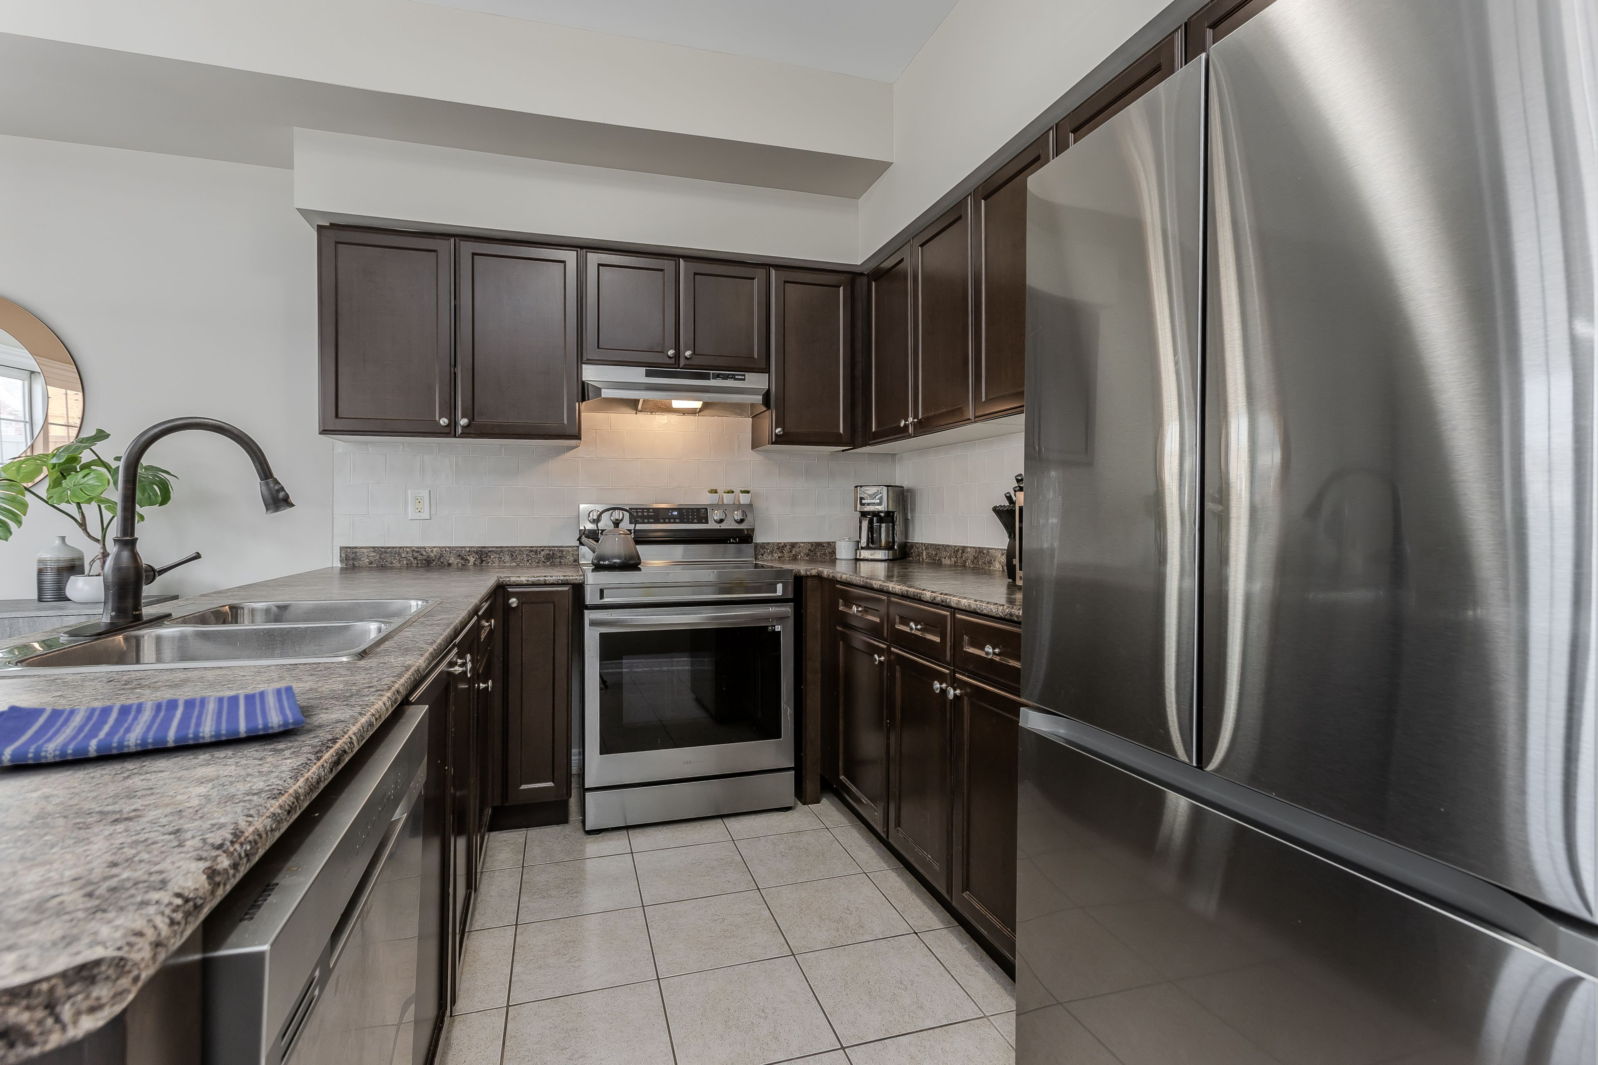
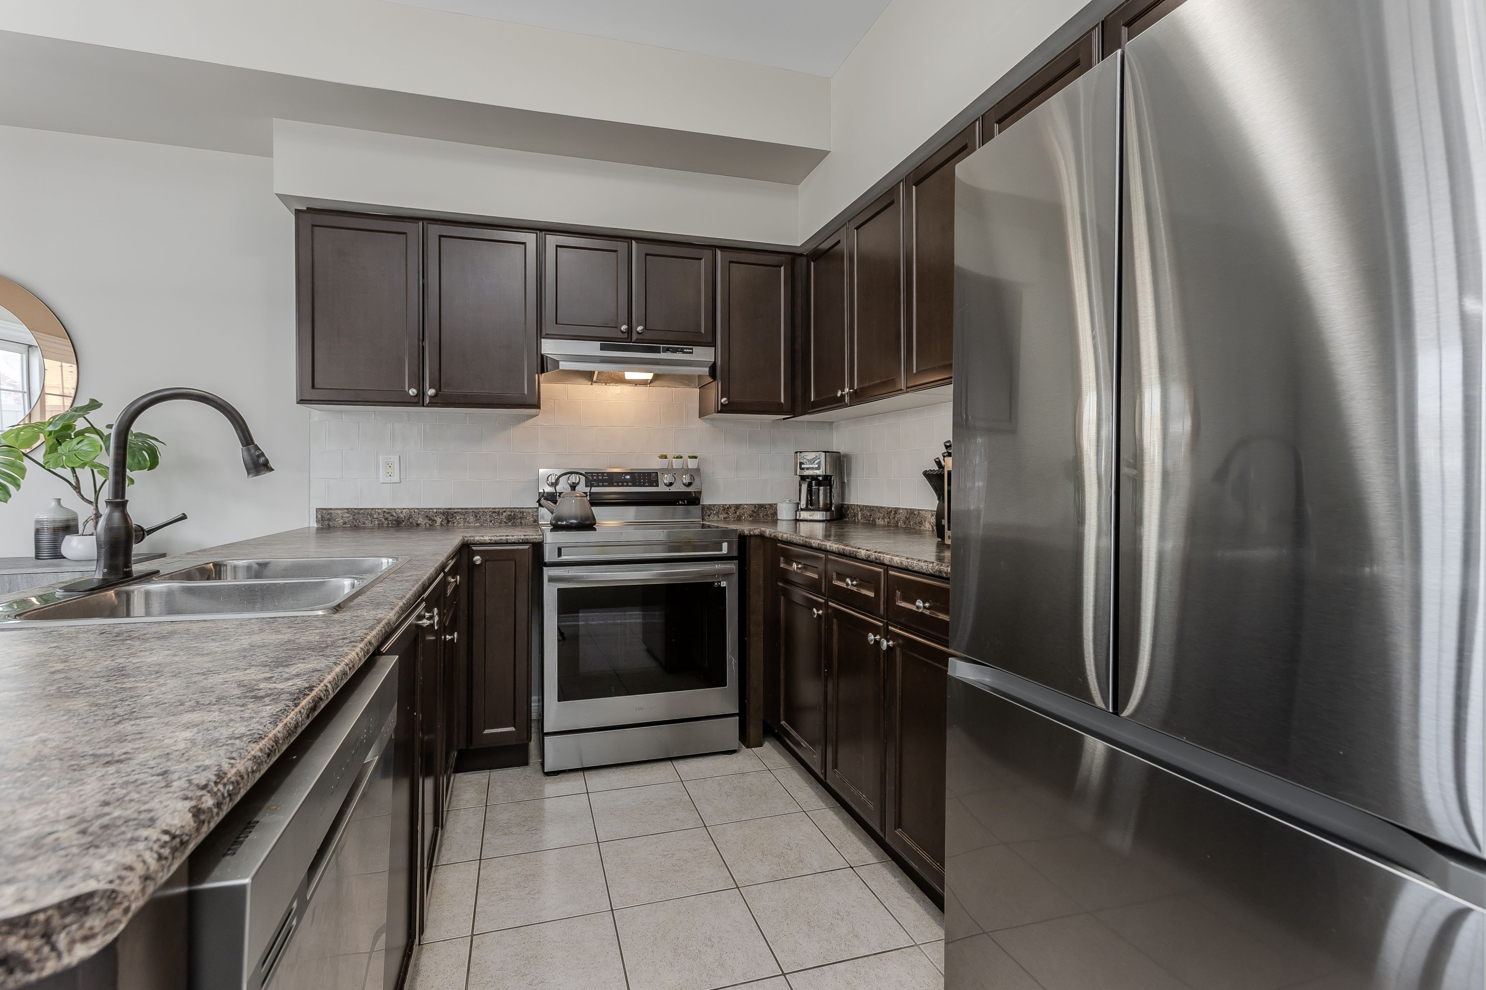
- dish towel [0,685,307,767]
